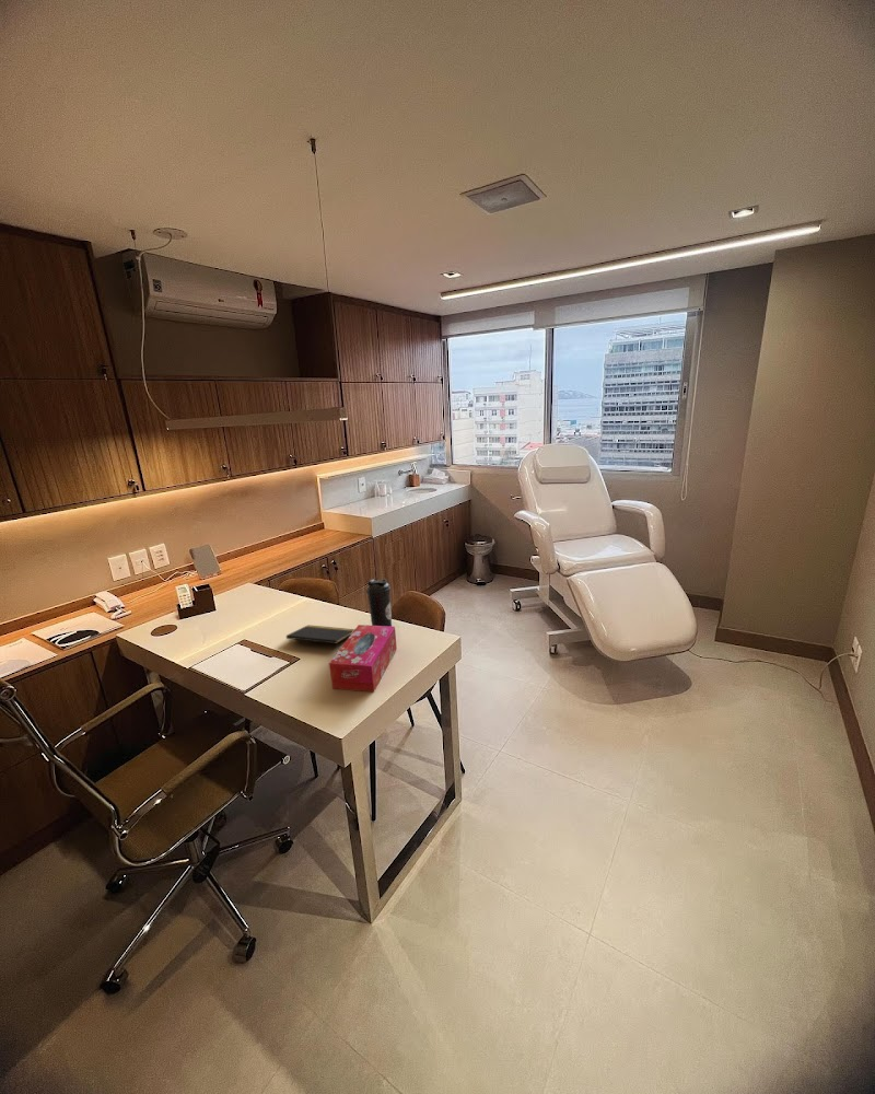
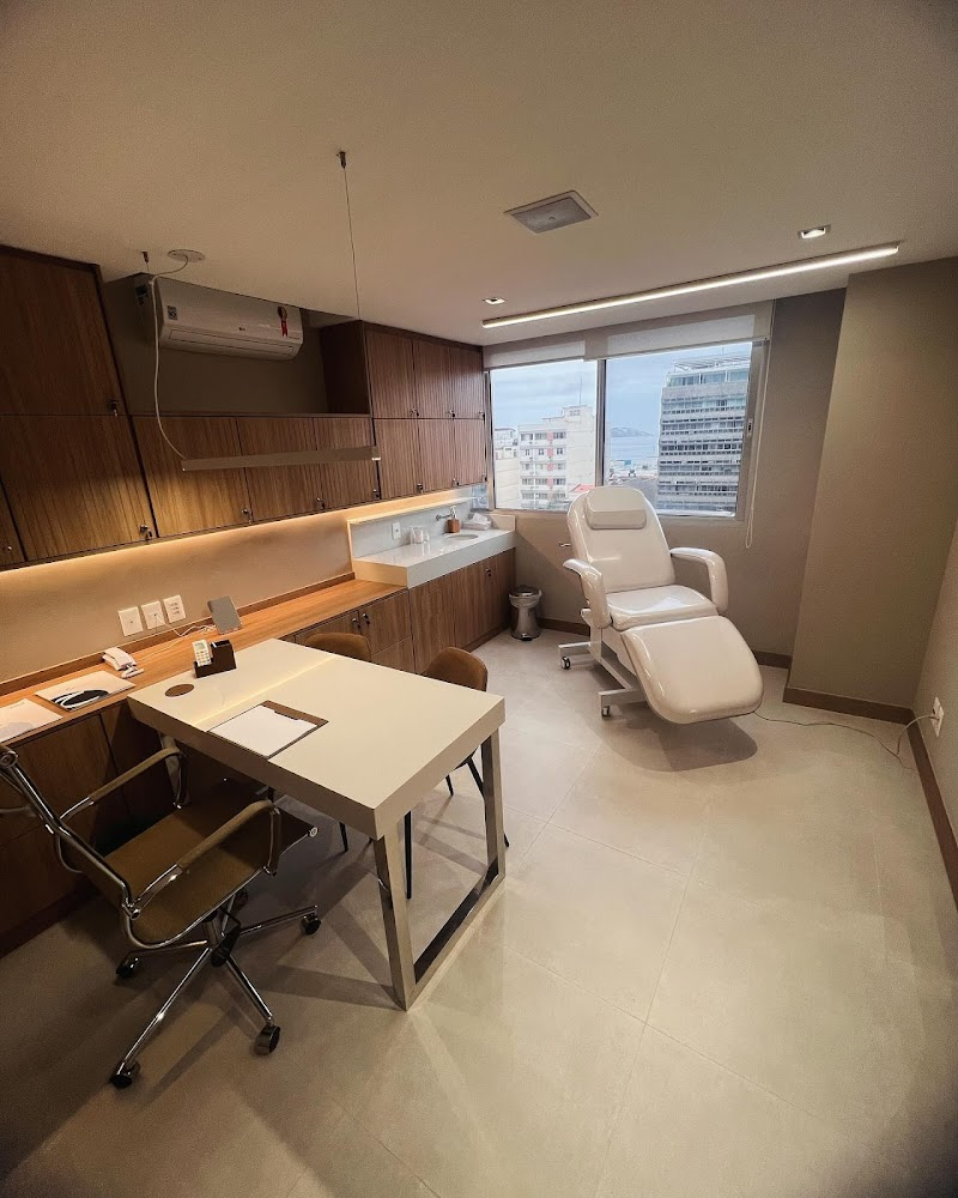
- water bottle [365,578,393,627]
- tissue box [328,624,398,693]
- notepad [285,624,355,651]
